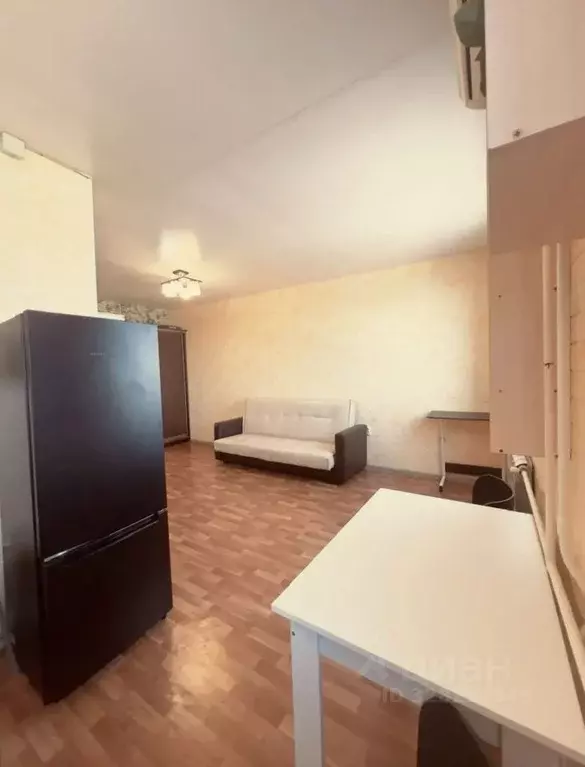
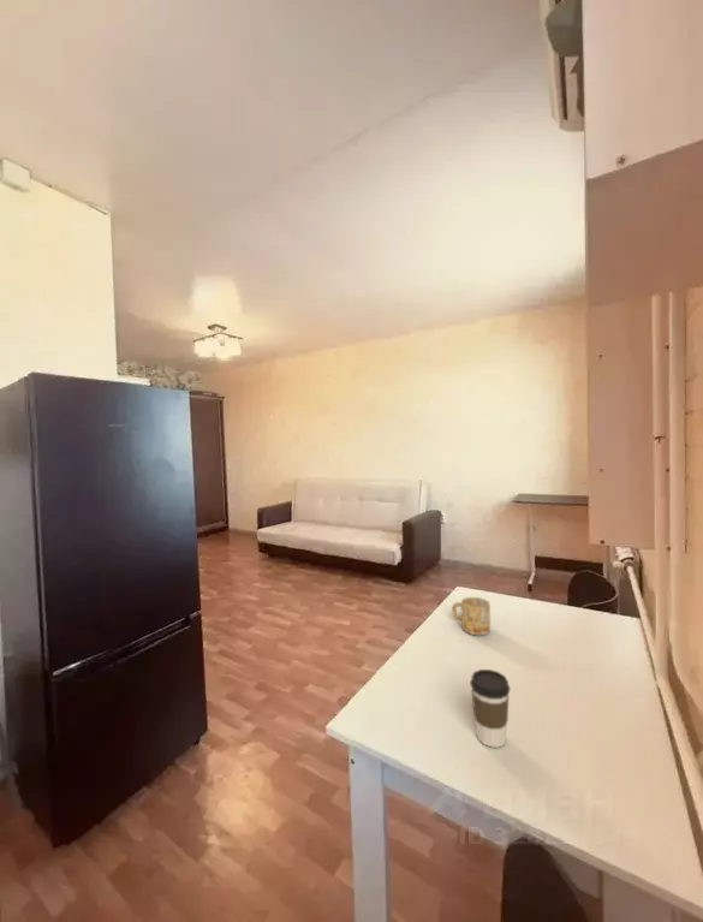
+ coffee cup [469,668,511,748]
+ mug [451,596,491,636]
